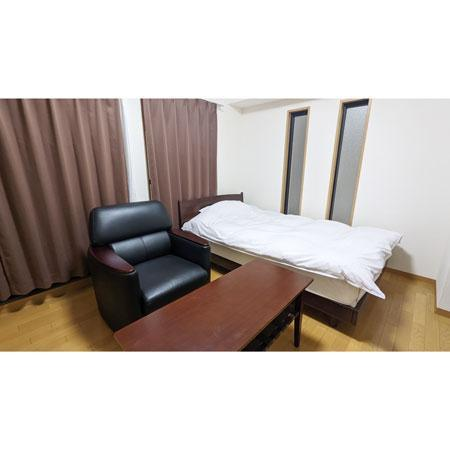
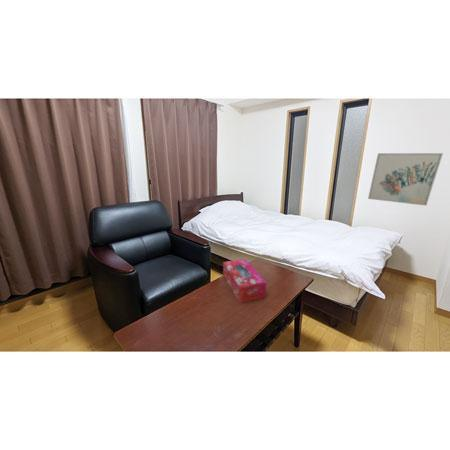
+ wall art [367,152,444,207]
+ tissue box [222,258,267,304]
